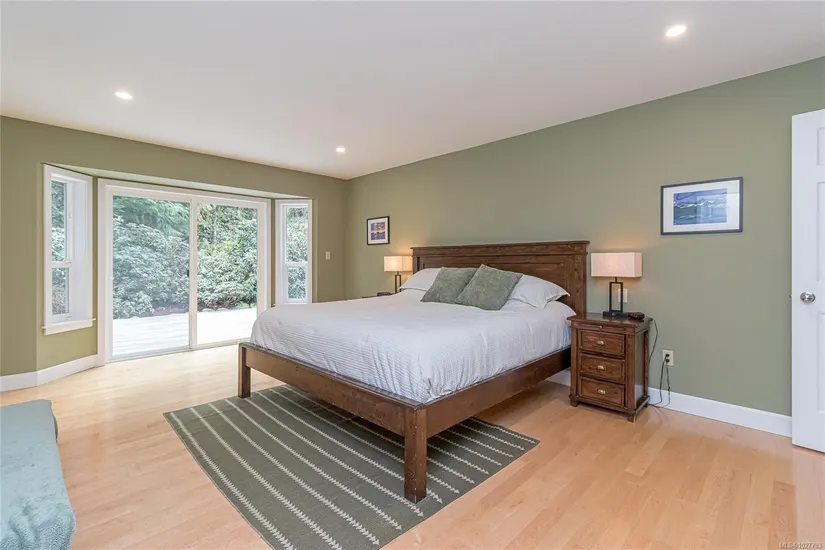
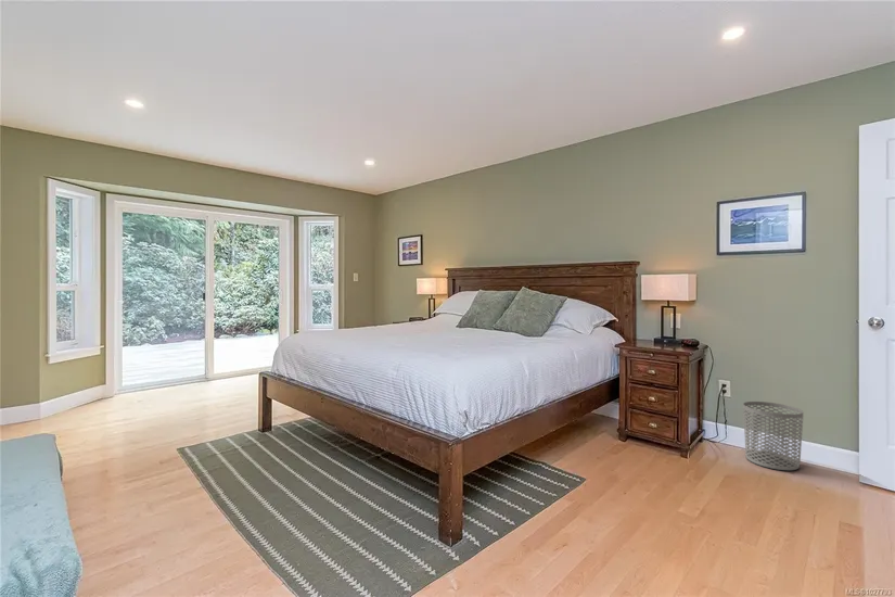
+ waste bin [742,401,804,471]
